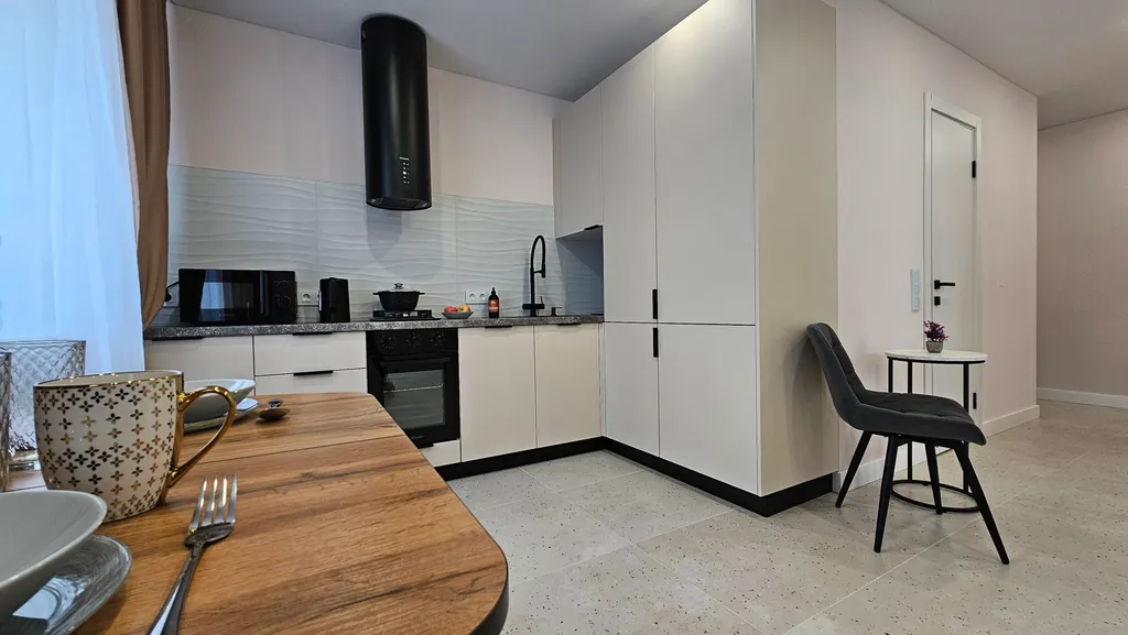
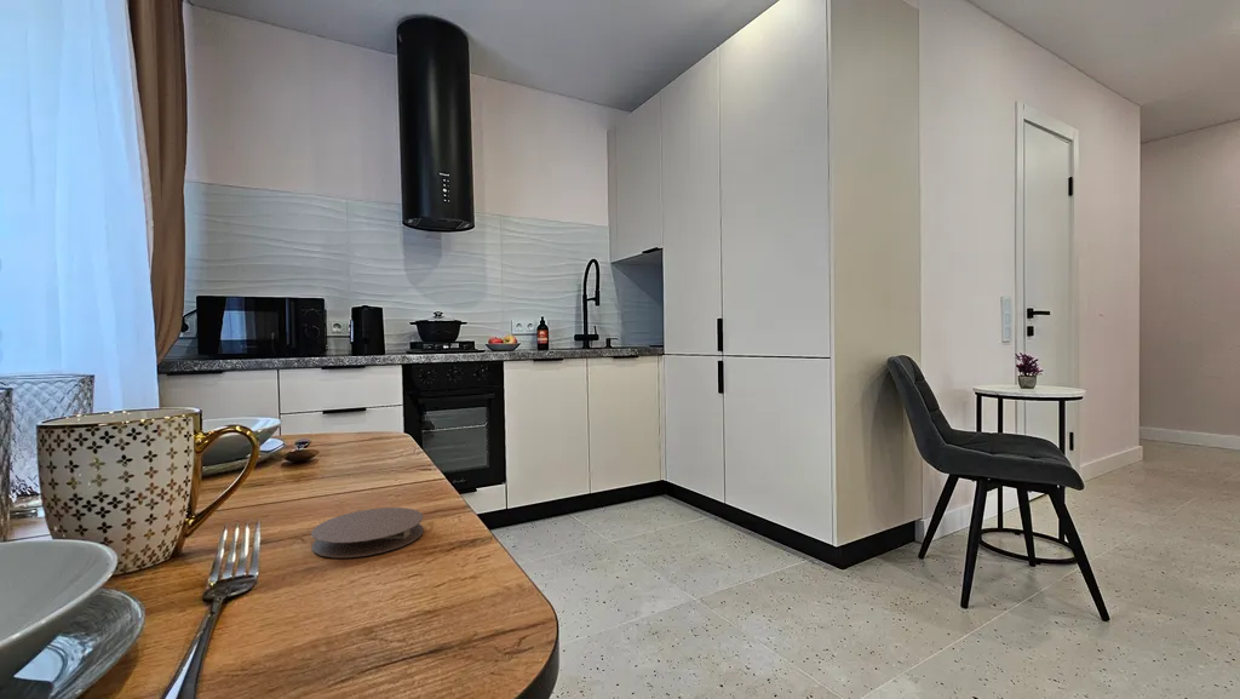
+ coaster [310,506,424,558]
